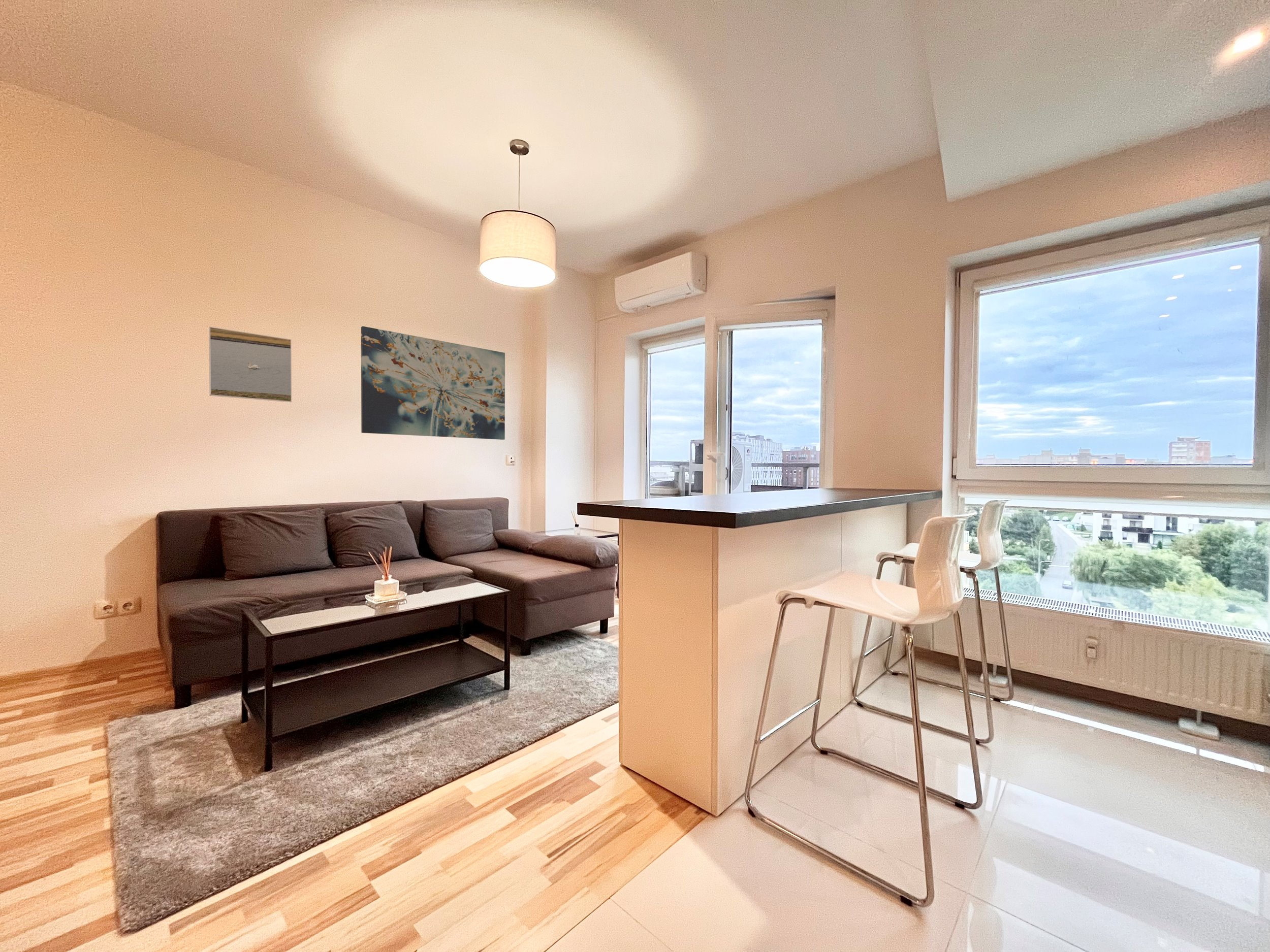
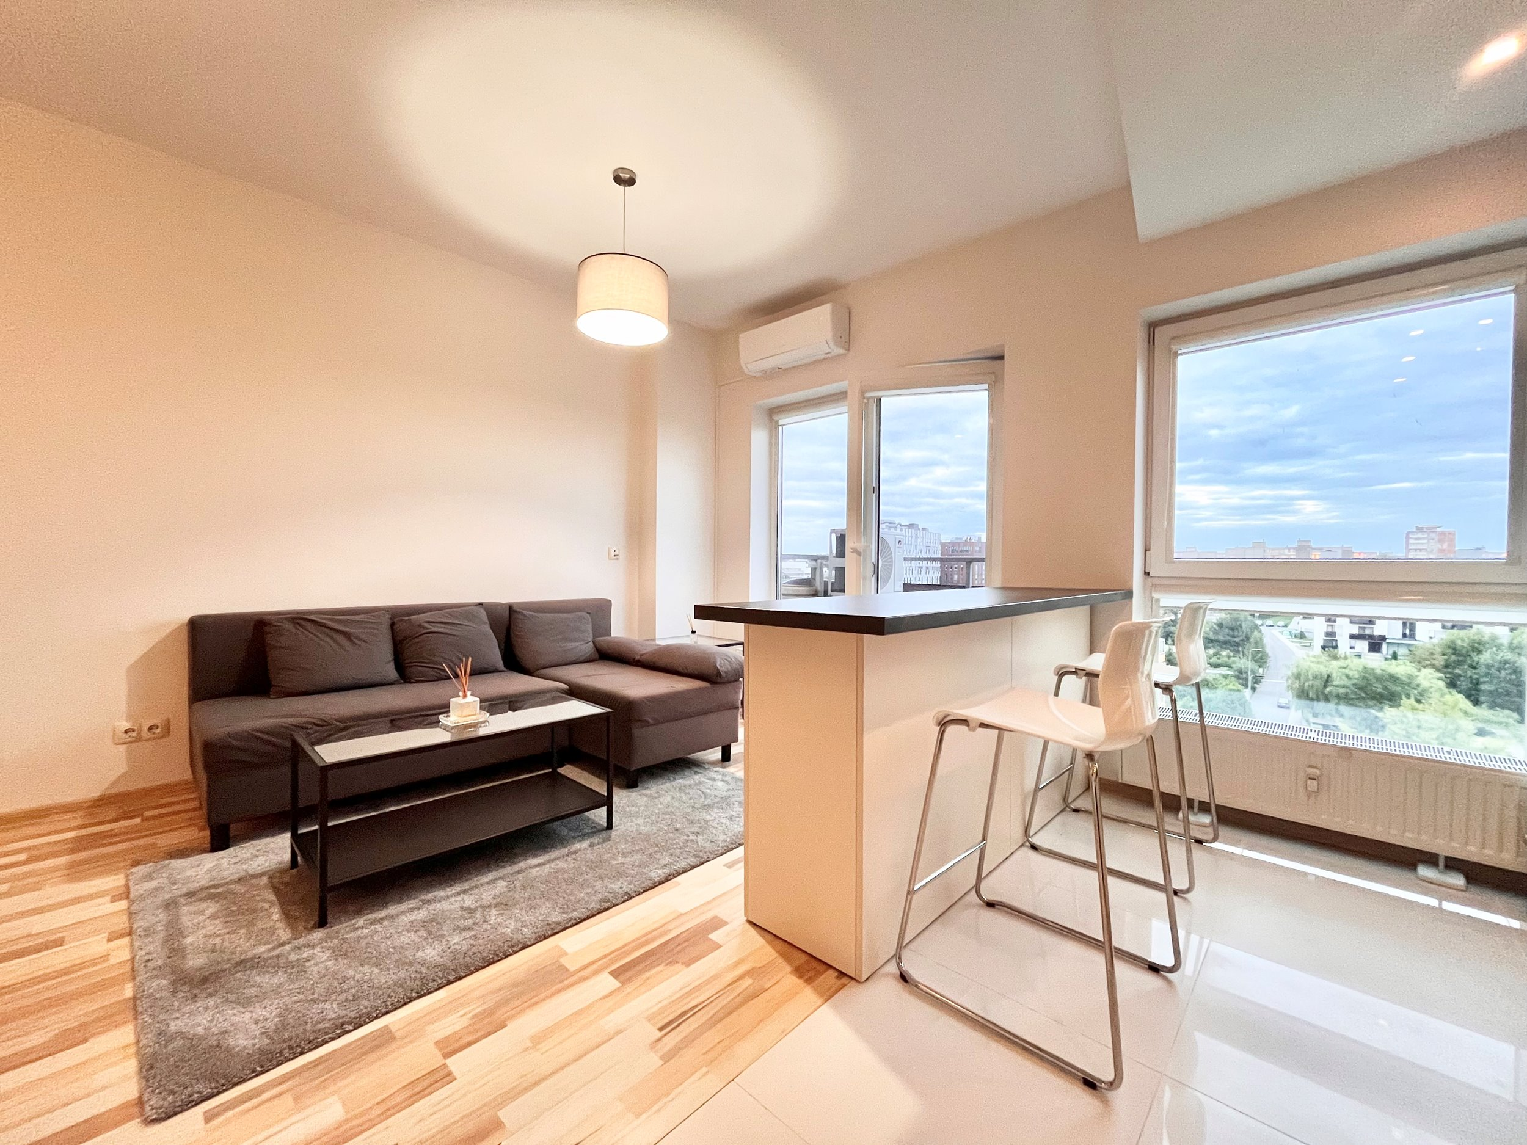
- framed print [208,326,292,403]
- wall art [361,326,505,440]
